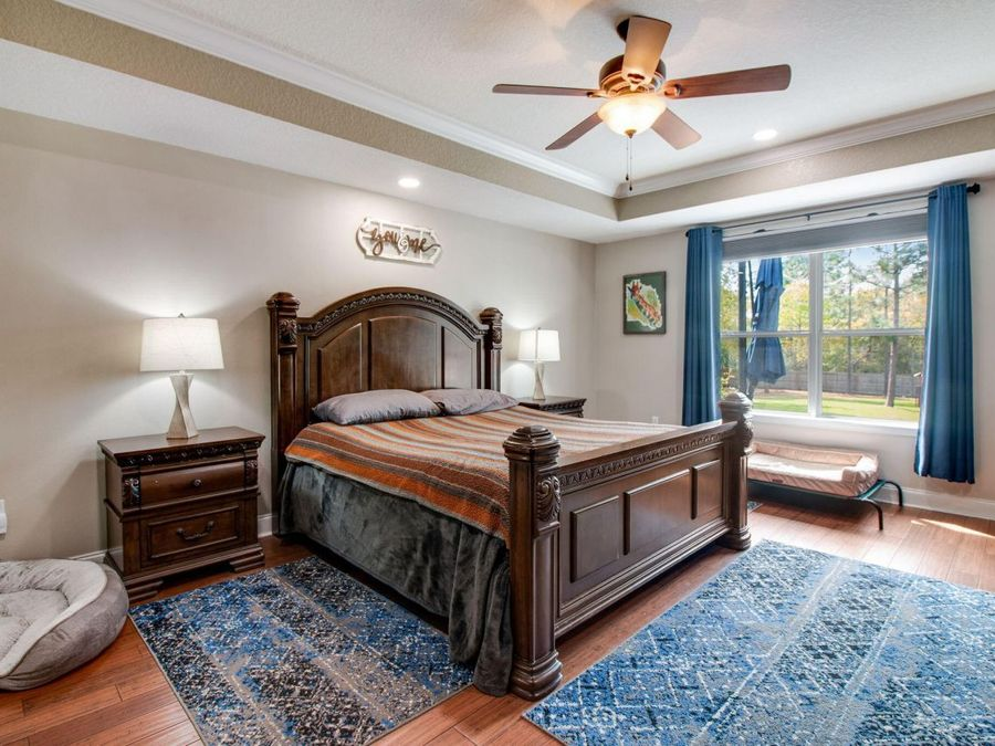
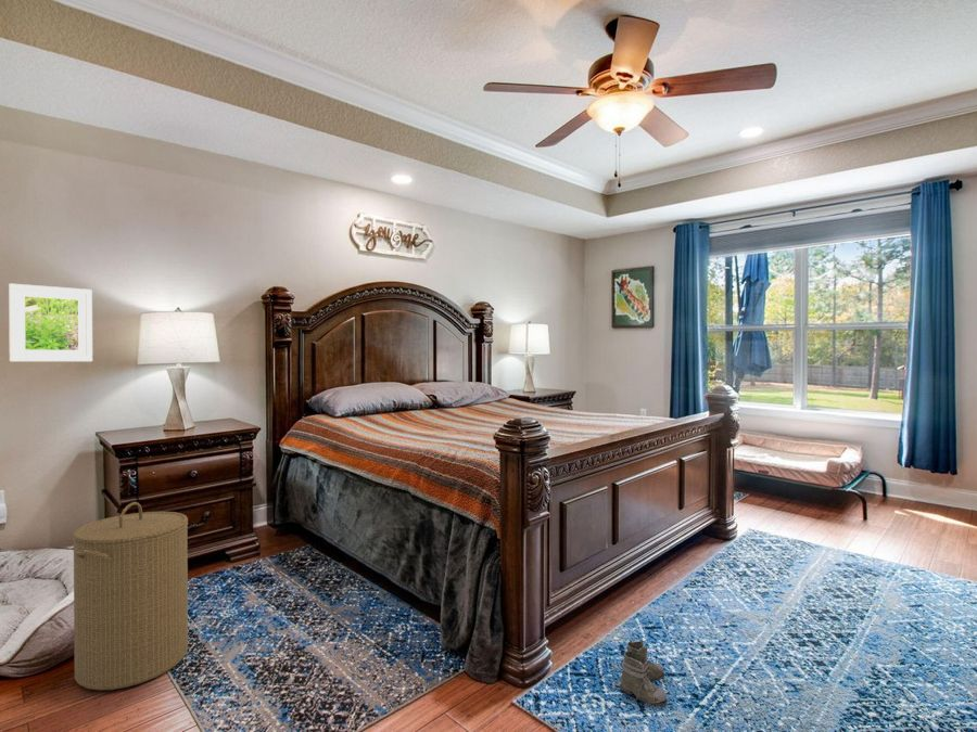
+ laundry hamper [72,501,189,691]
+ boots [619,640,669,707]
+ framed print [8,282,93,362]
